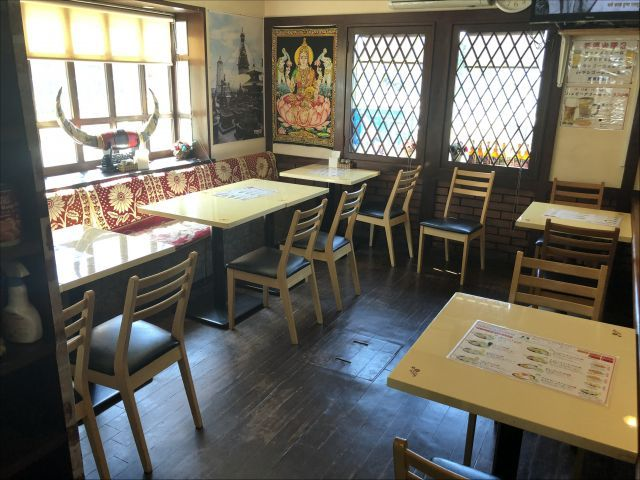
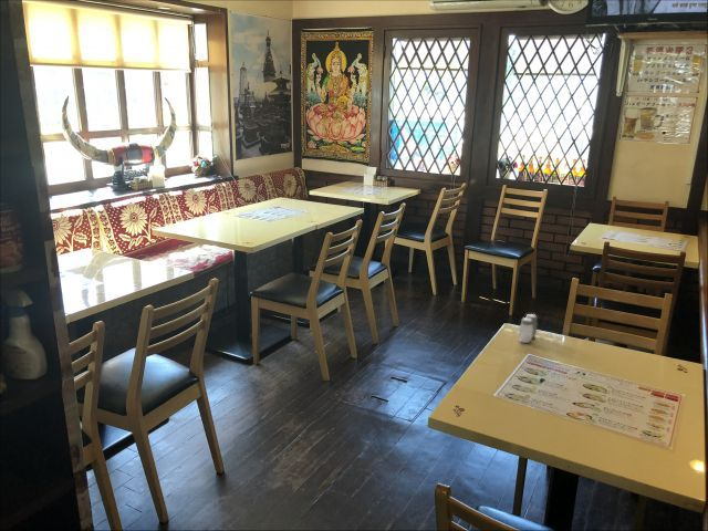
+ salt and pepper shaker [518,313,539,344]
